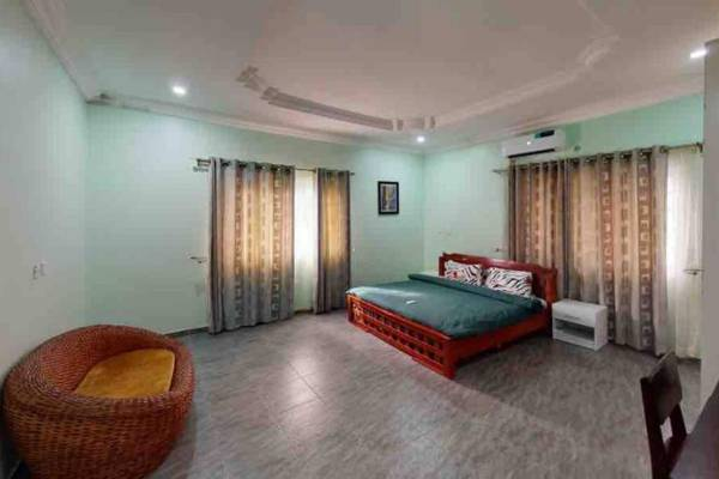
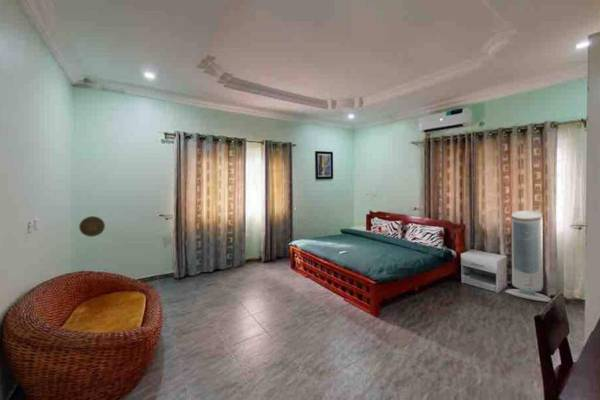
+ air purifier [504,209,552,303]
+ decorative plate [78,215,106,238]
